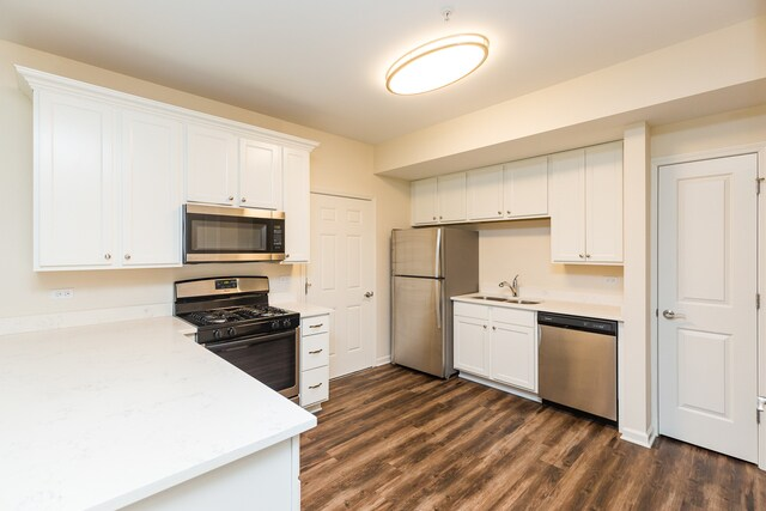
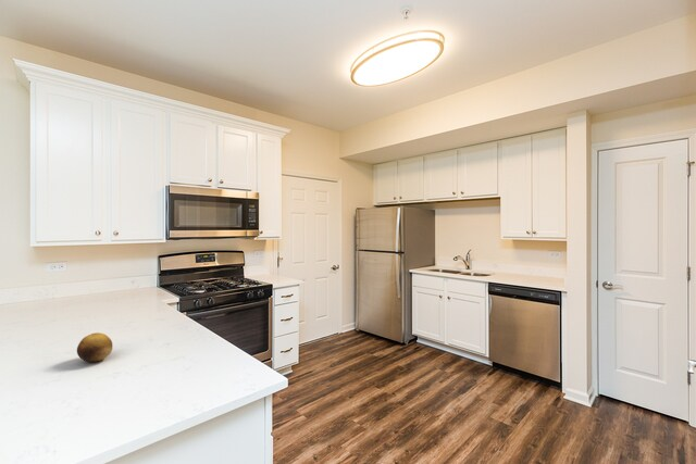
+ fruit [76,331,113,363]
